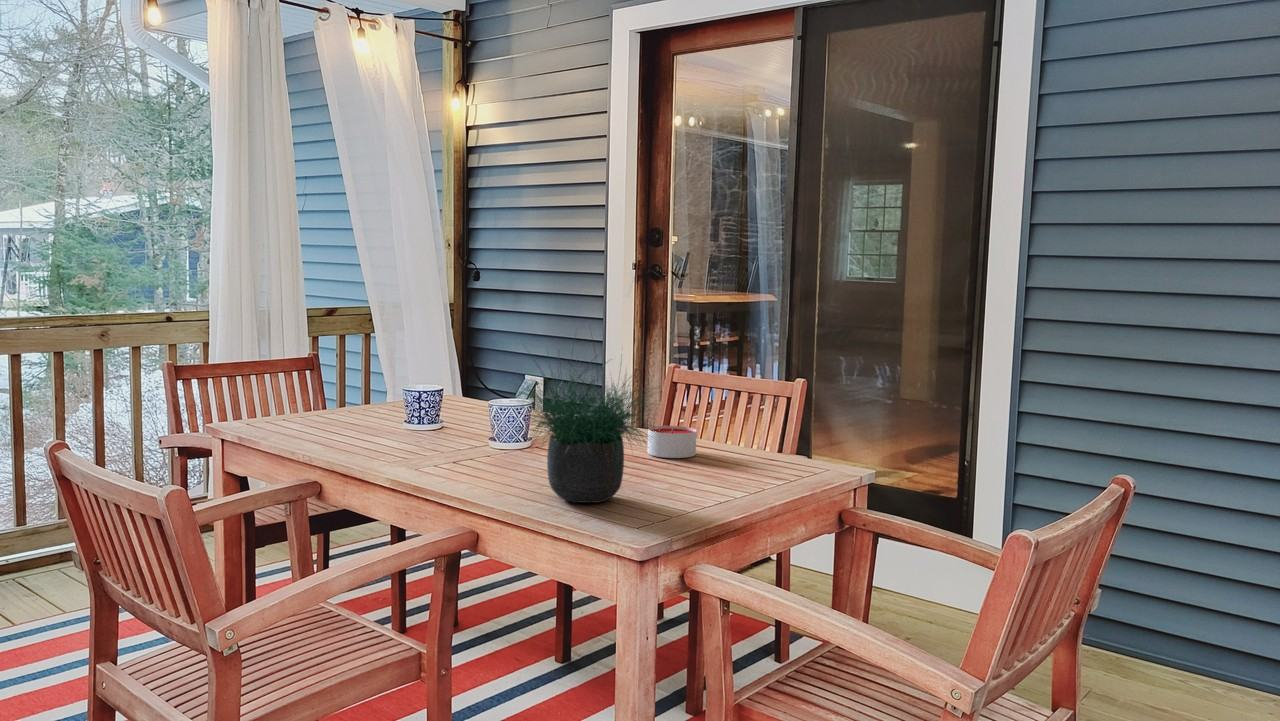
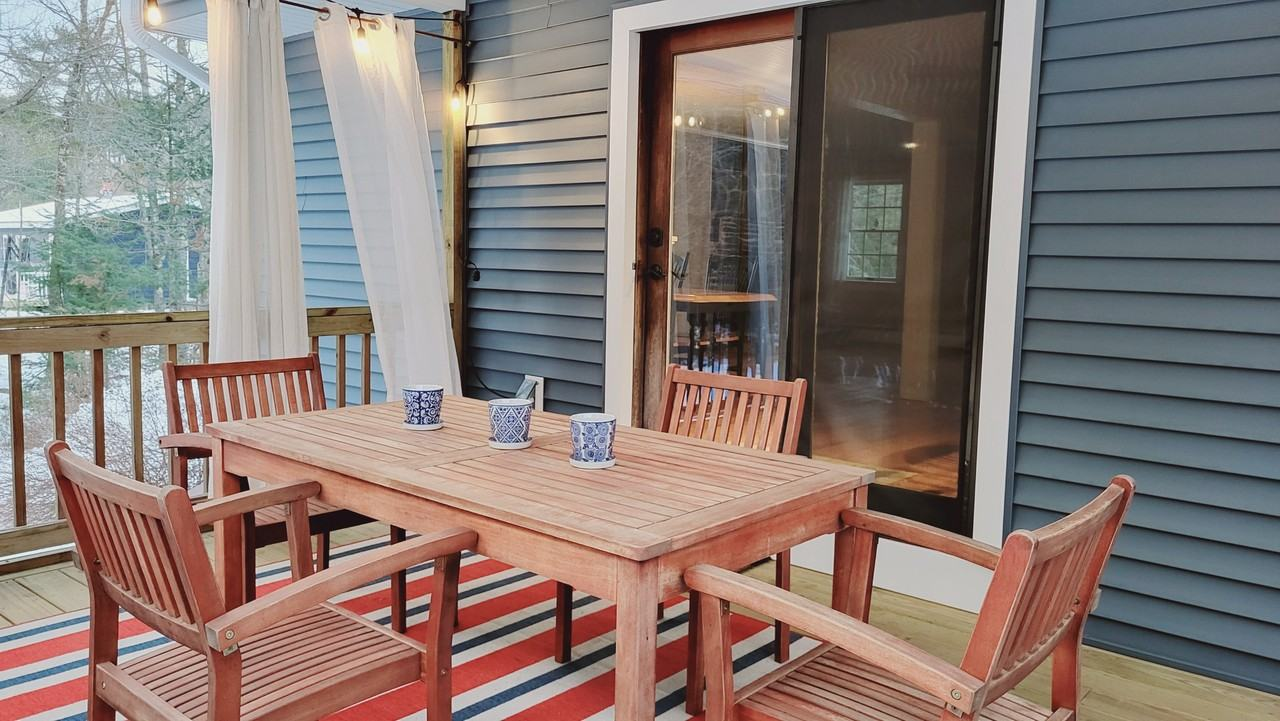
- potted plant [500,324,682,504]
- candle [646,425,697,459]
